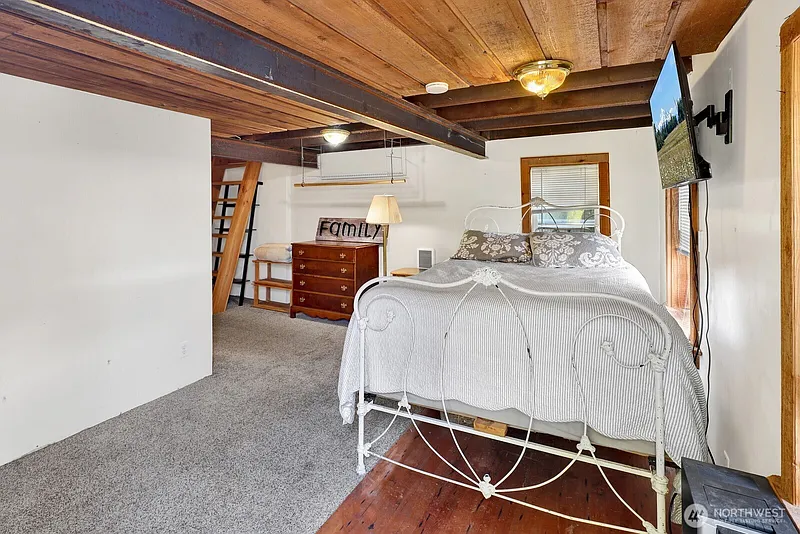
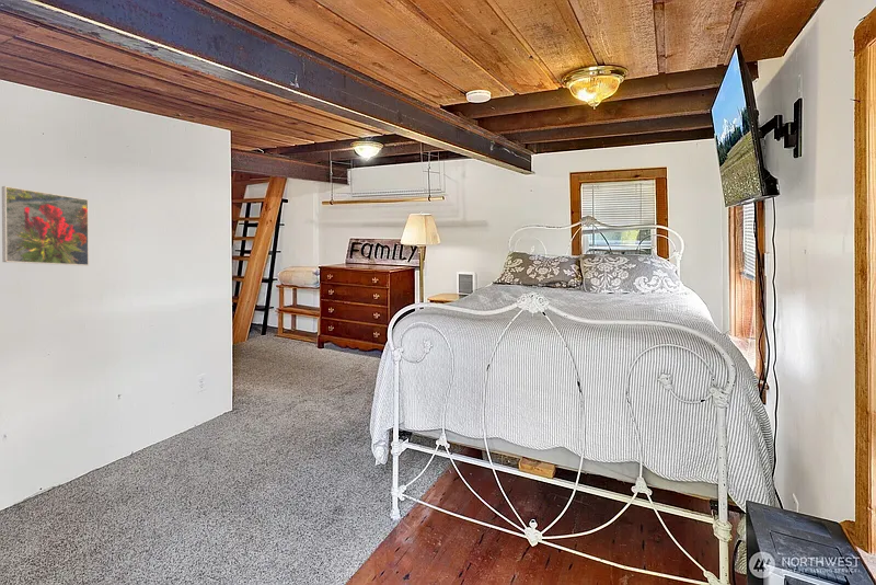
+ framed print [1,185,90,267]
